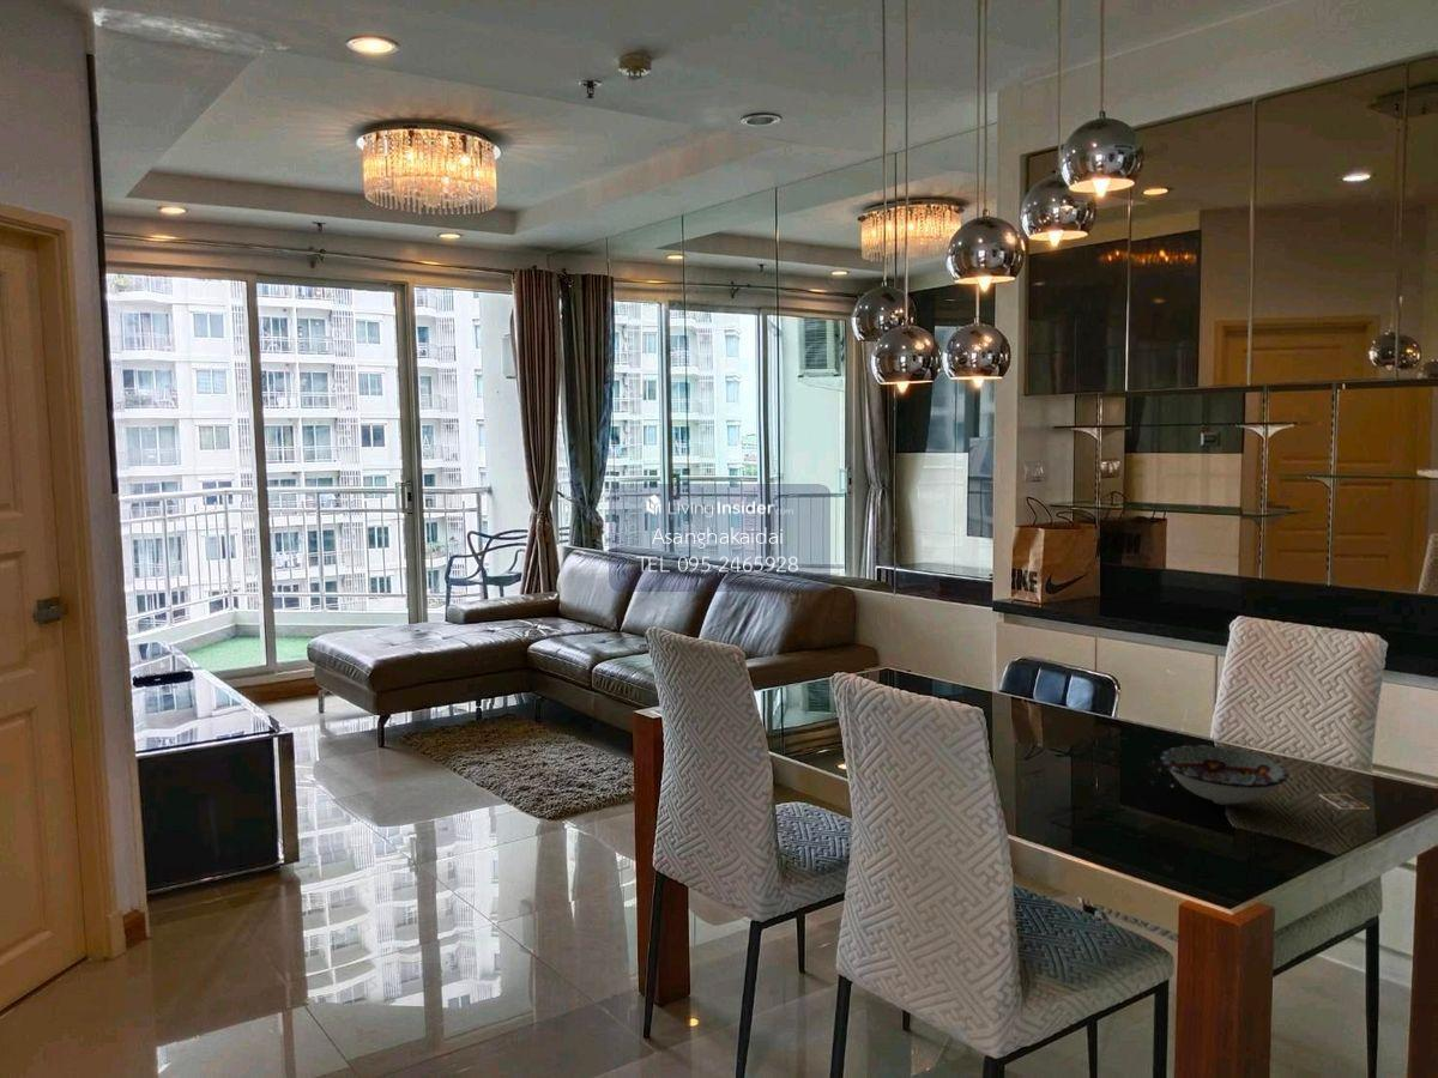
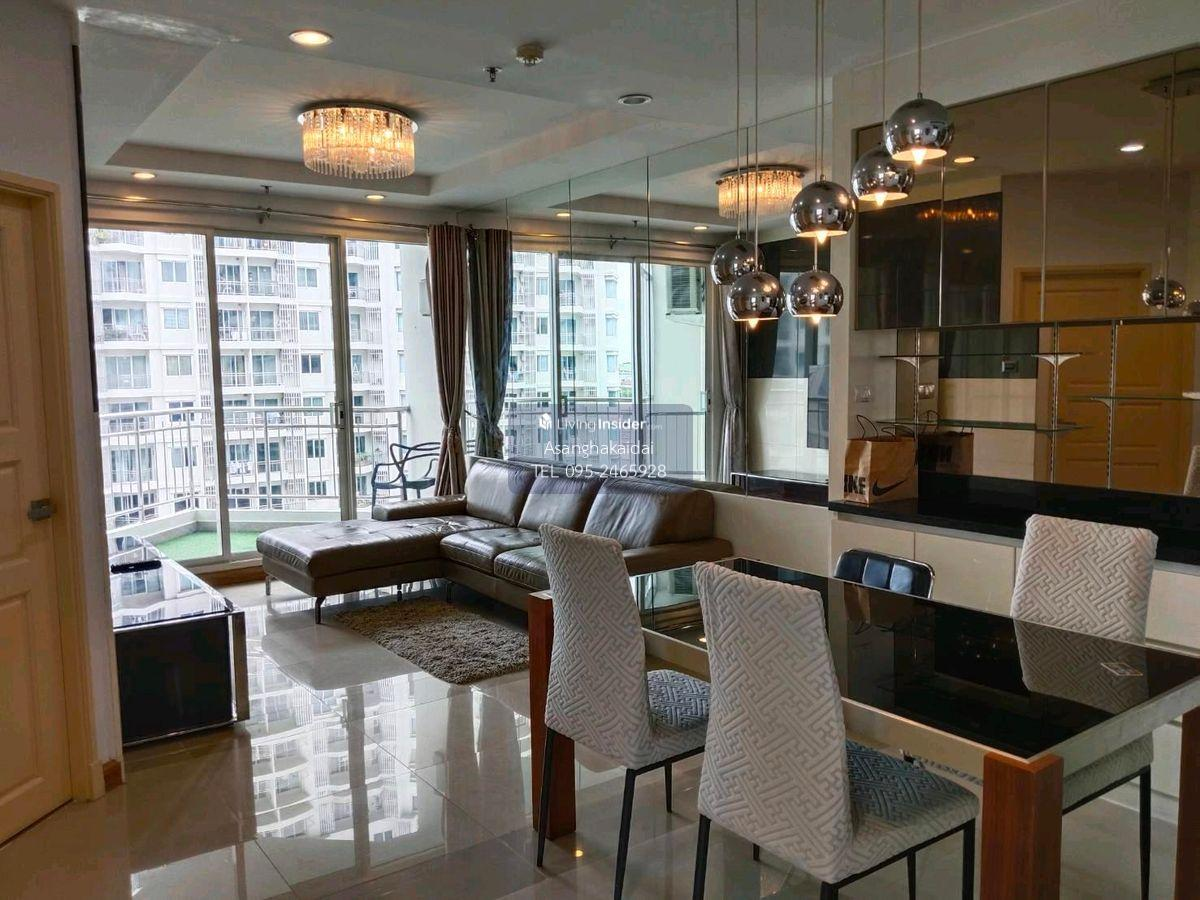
- bowl [1159,744,1289,806]
